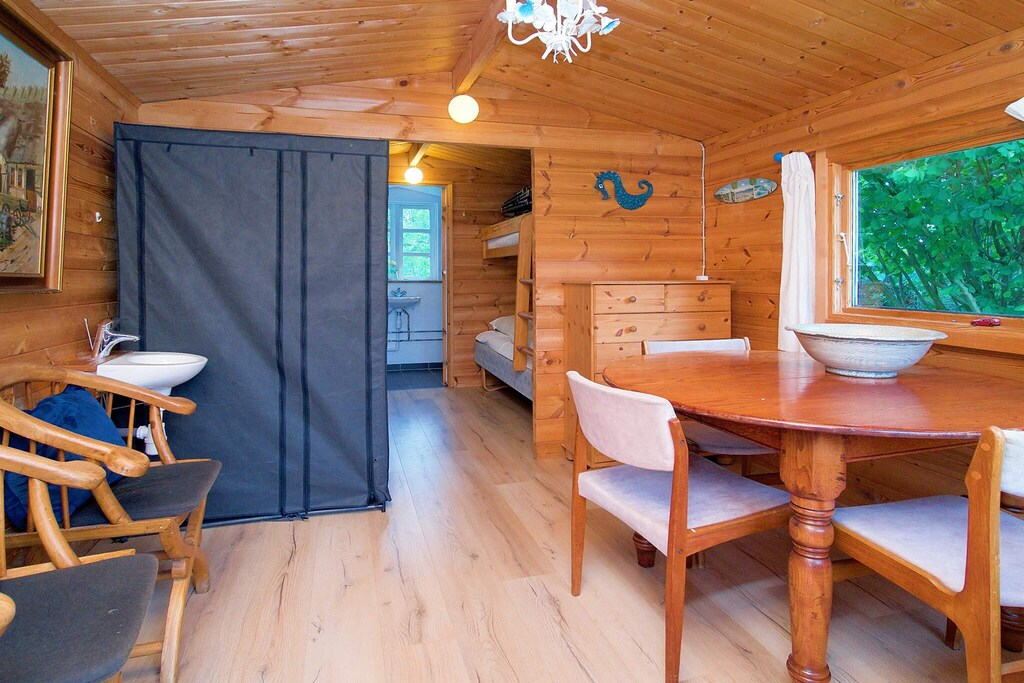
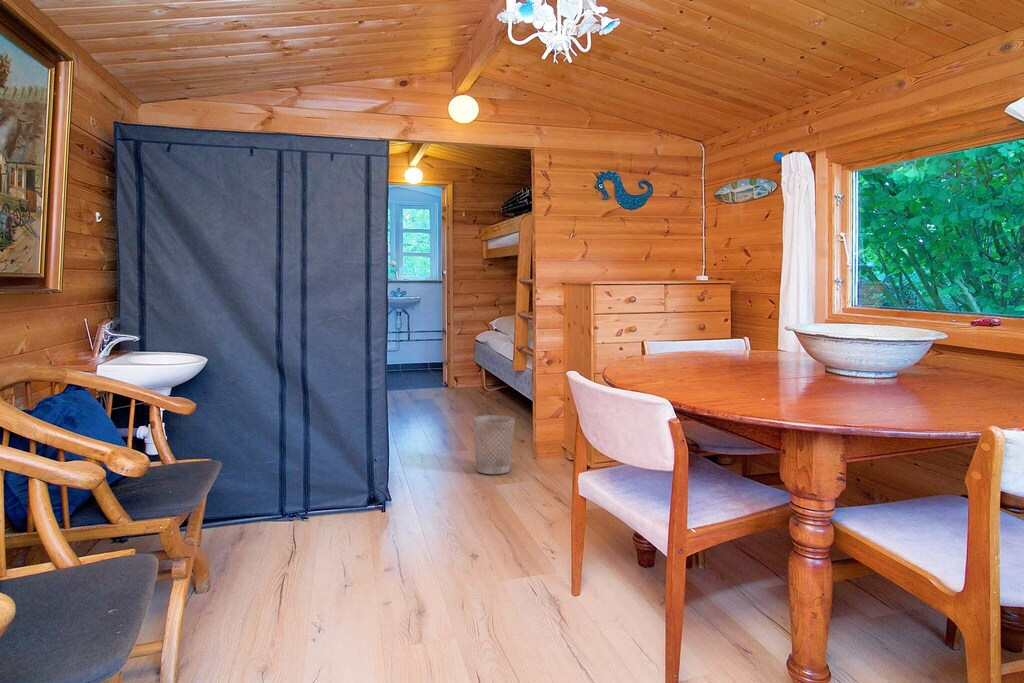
+ wastebasket [472,414,516,475]
